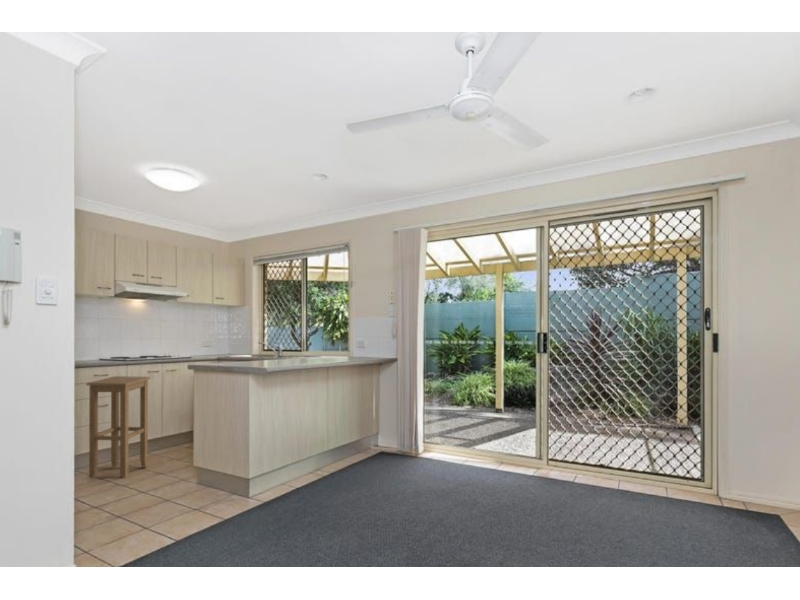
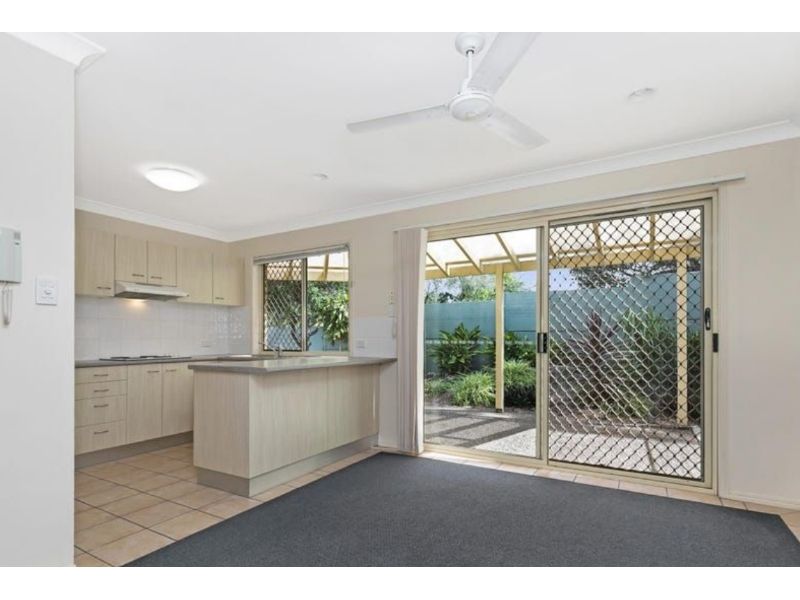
- stool [85,375,152,479]
